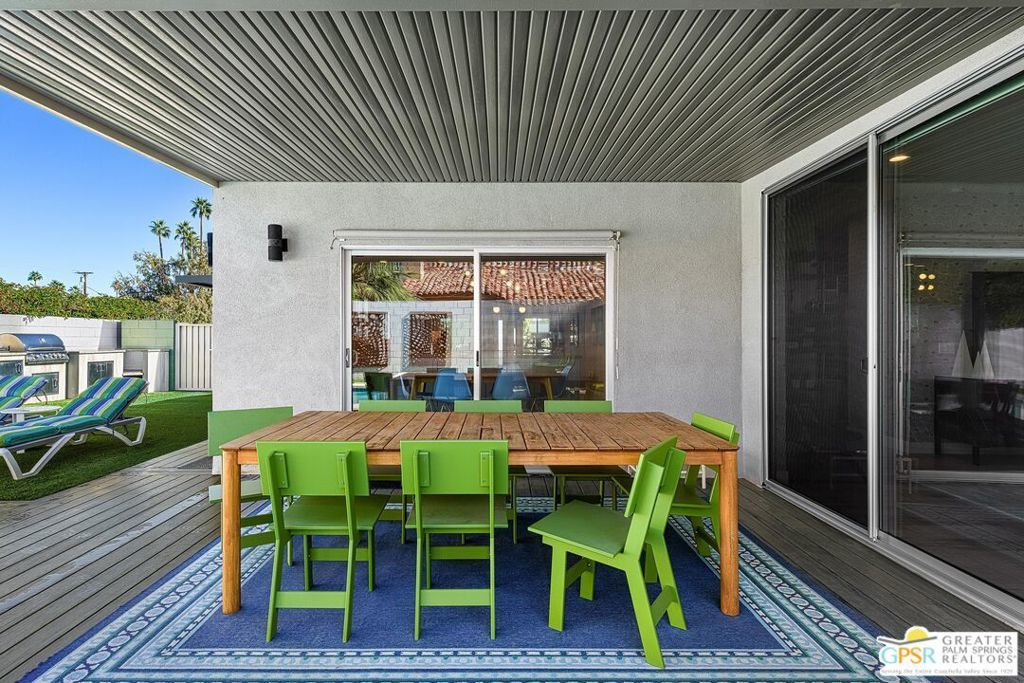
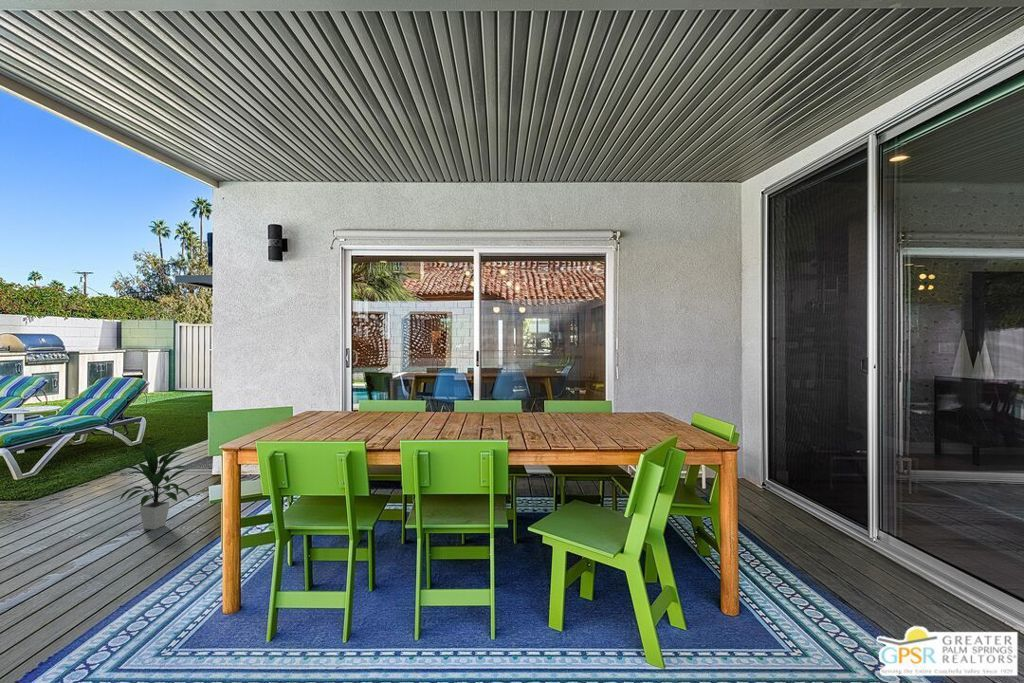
+ indoor plant [109,441,191,531]
